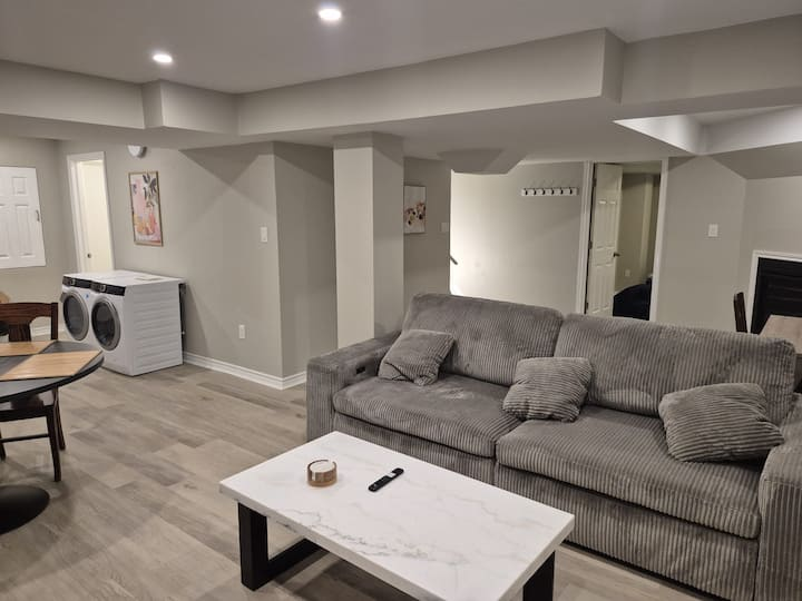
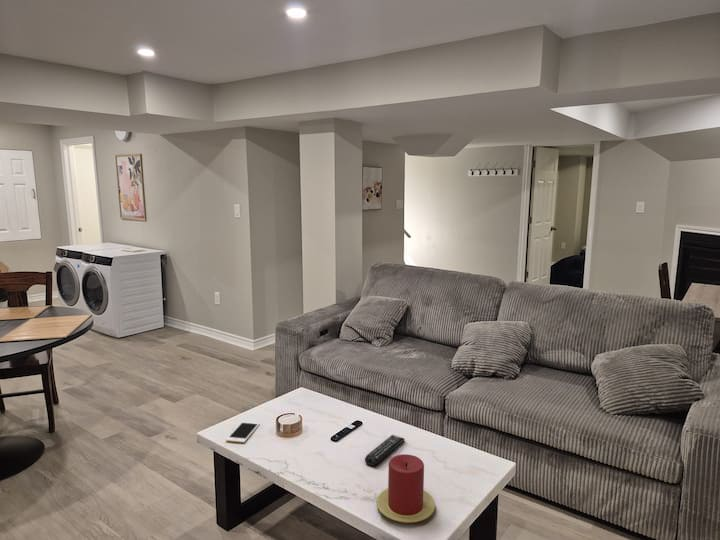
+ cell phone [225,420,261,444]
+ remote control [364,434,406,467]
+ candle [376,453,436,524]
